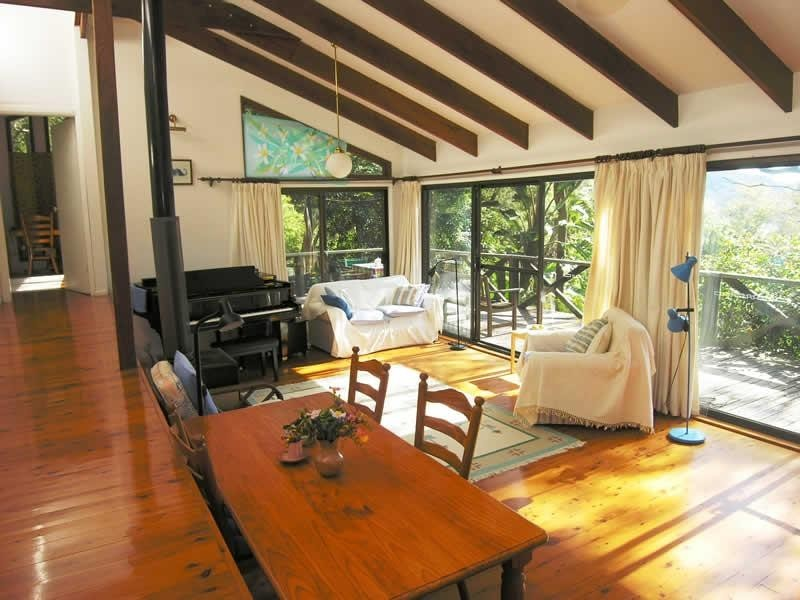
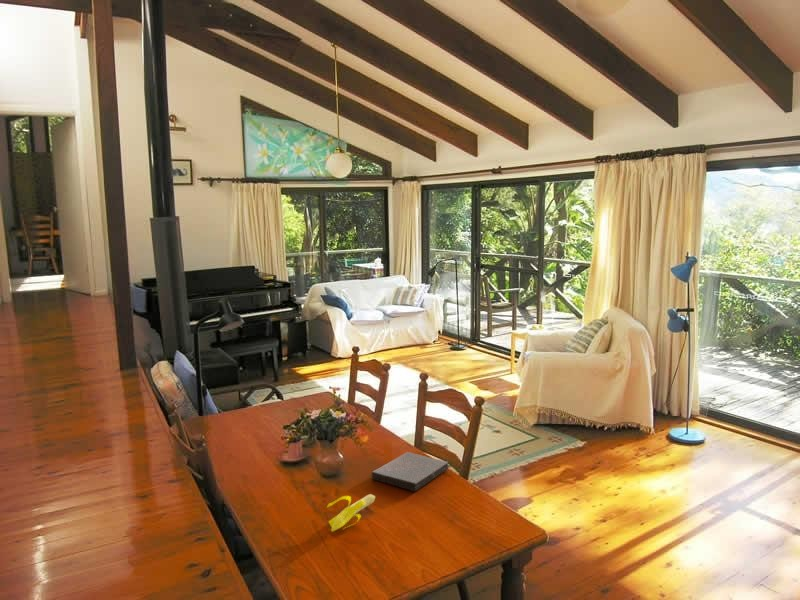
+ book [371,451,449,493]
+ banana [326,493,376,533]
